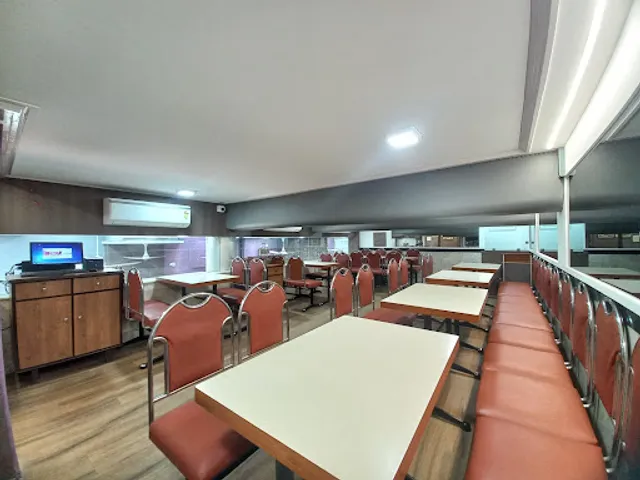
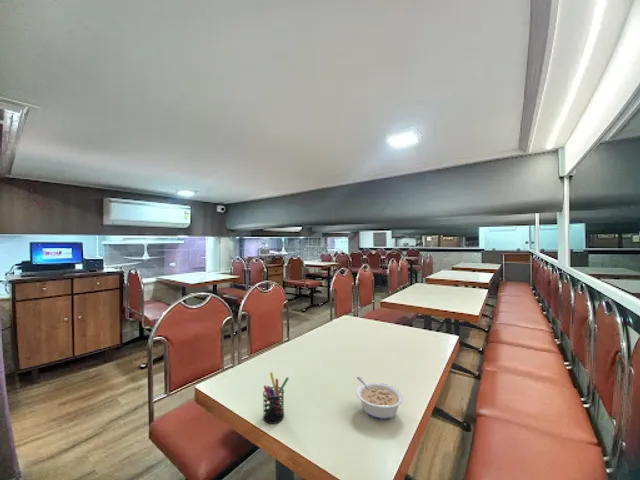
+ legume [355,376,404,420]
+ pen holder [262,371,290,425]
